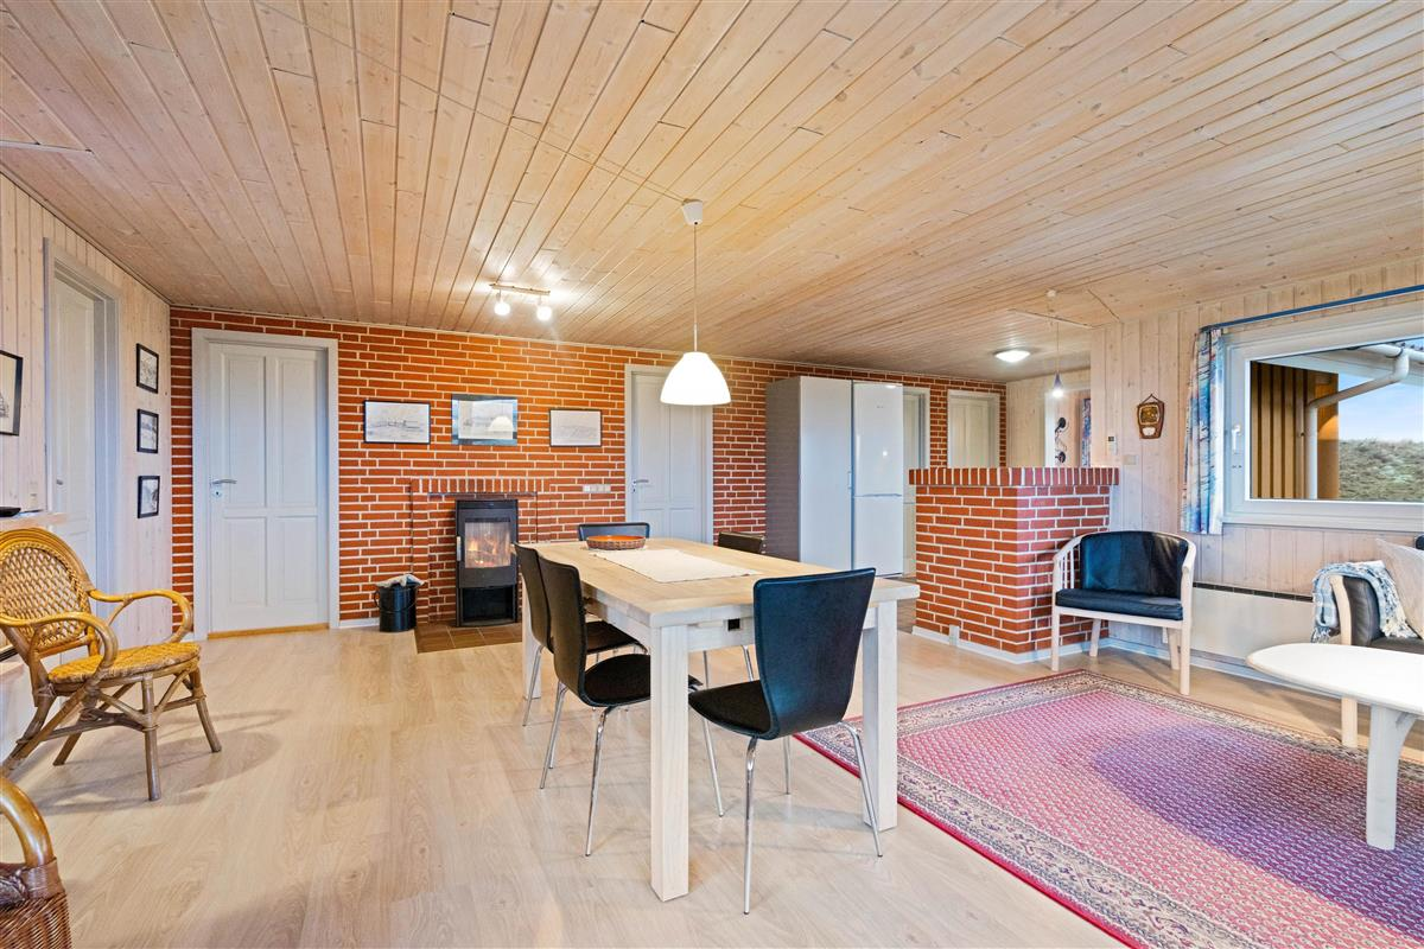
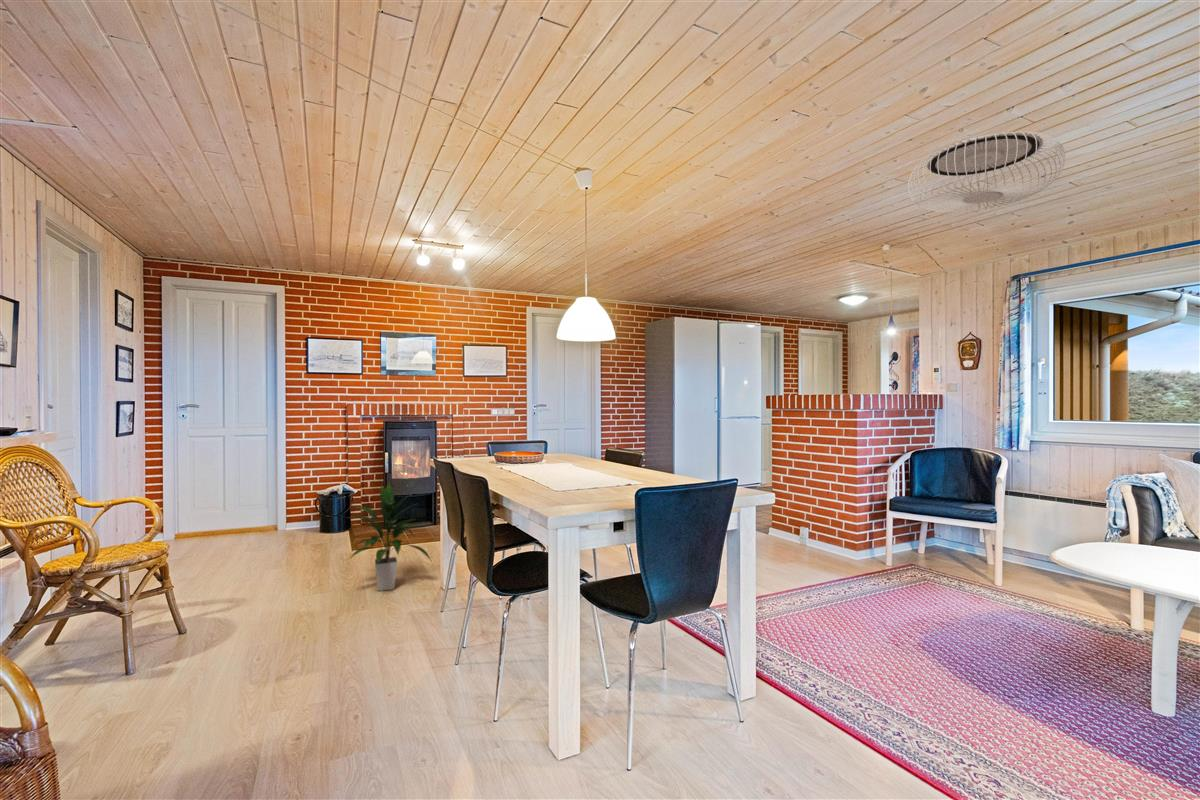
+ ceiling lamp [907,130,1066,214]
+ indoor plant [347,482,434,592]
